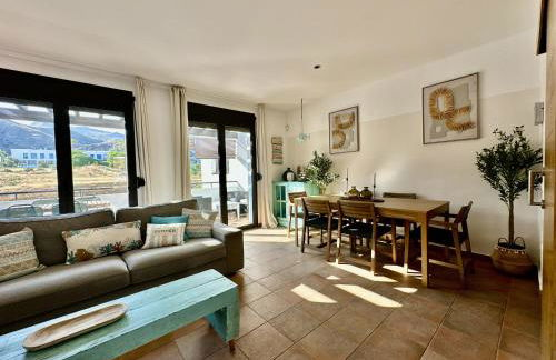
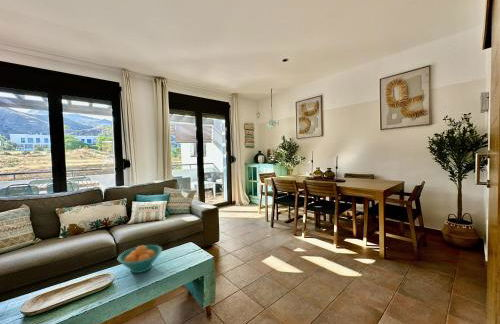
+ fruit bowl [117,244,163,274]
